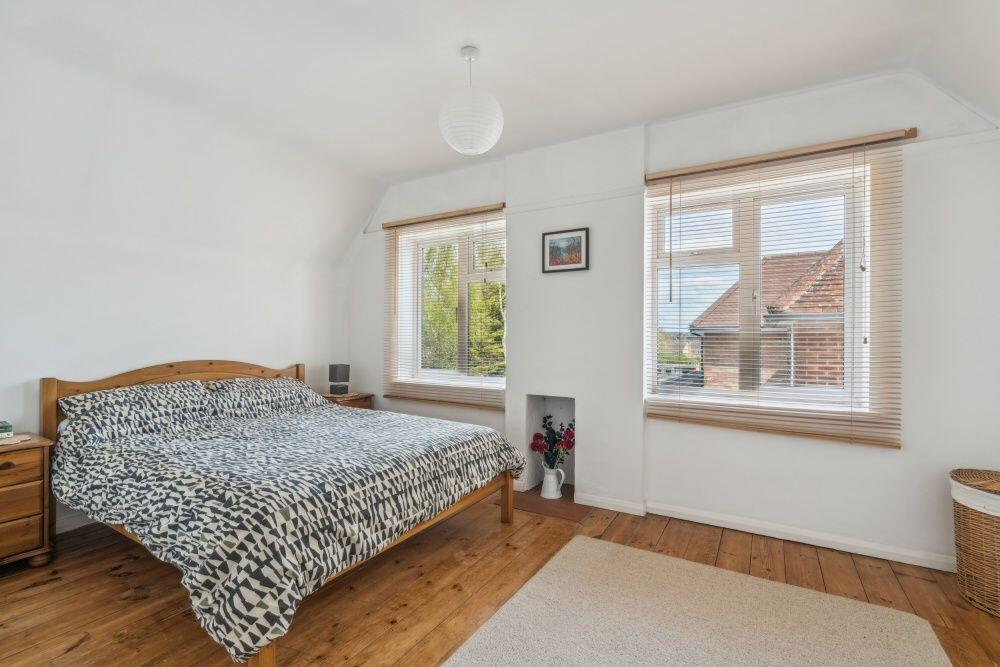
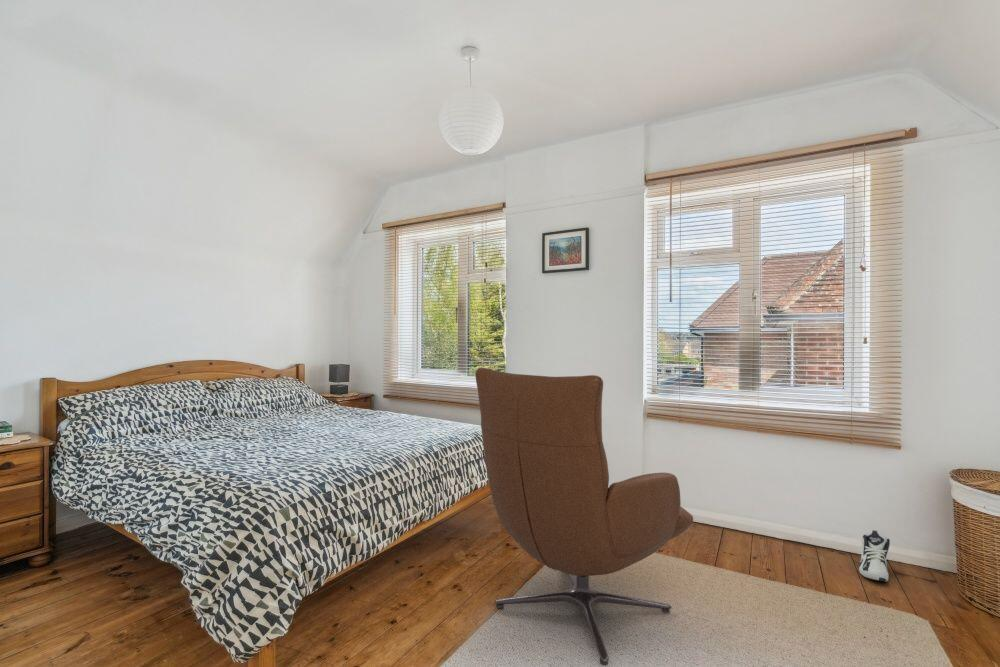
+ sneaker [858,529,891,583]
+ chair [474,367,694,666]
